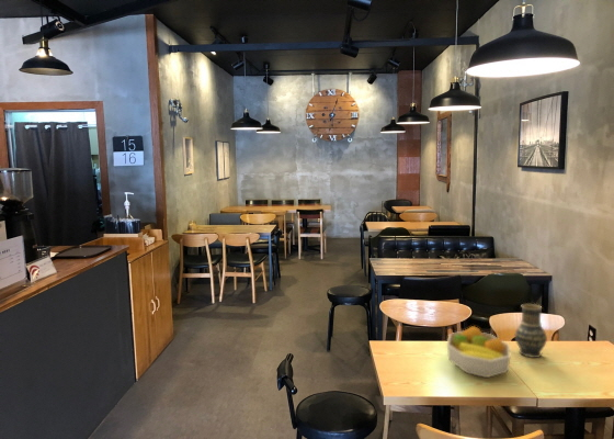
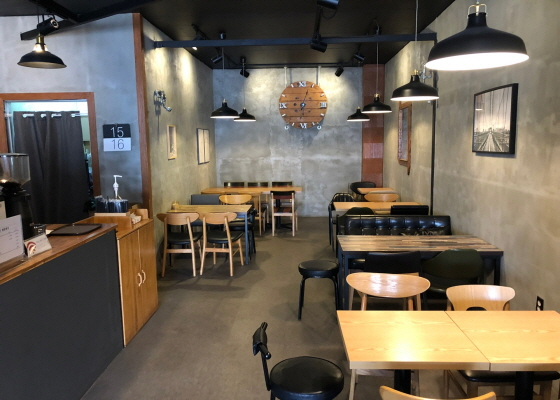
- vase [514,303,548,359]
- fruit bowl [446,325,512,379]
